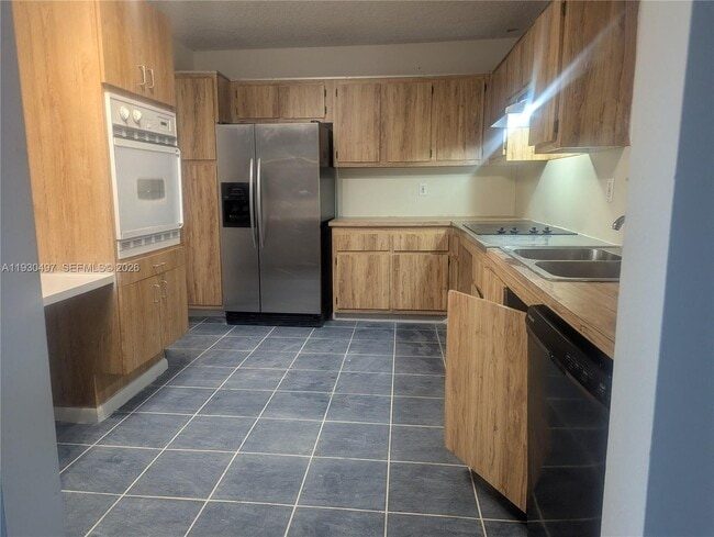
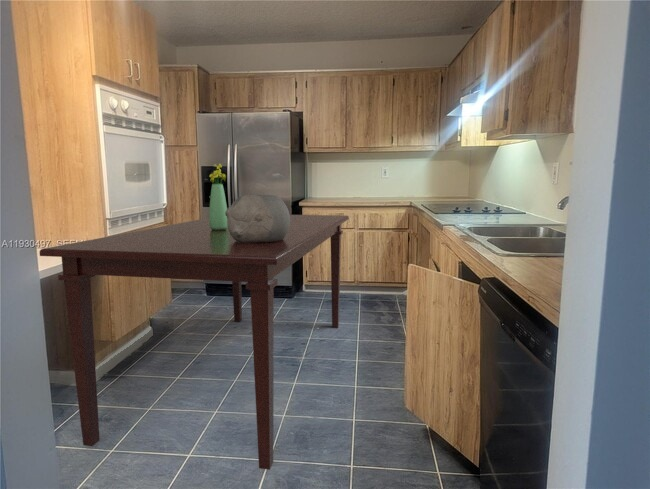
+ bowl [225,194,291,243]
+ bouquet [208,162,228,230]
+ dining table [39,214,350,470]
